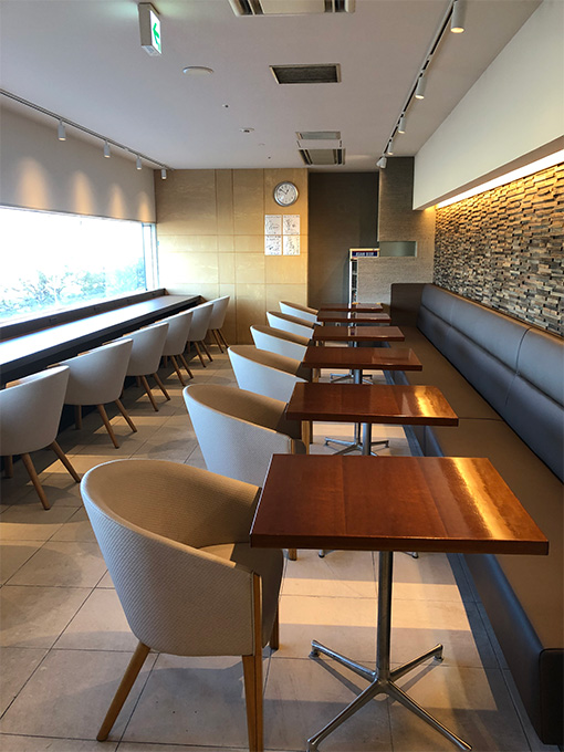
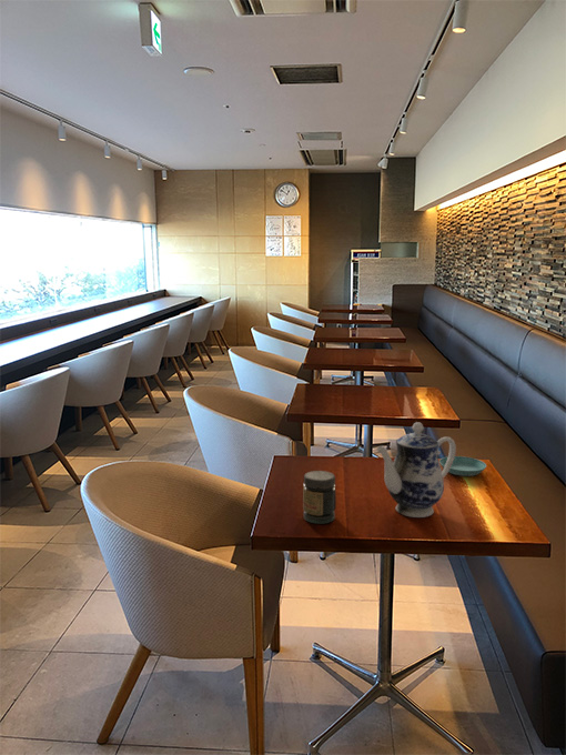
+ saucer [438,455,487,477]
+ teapot [375,421,457,519]
+ jar [302,470,337,525]
